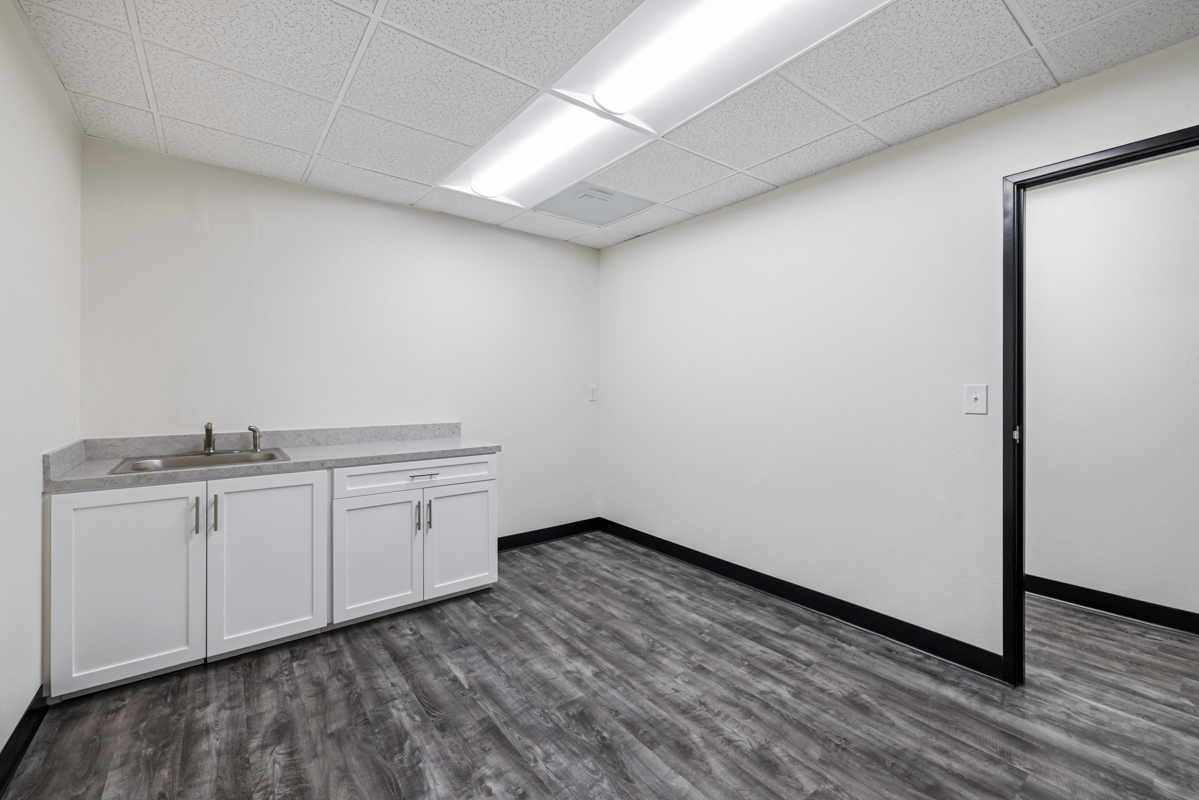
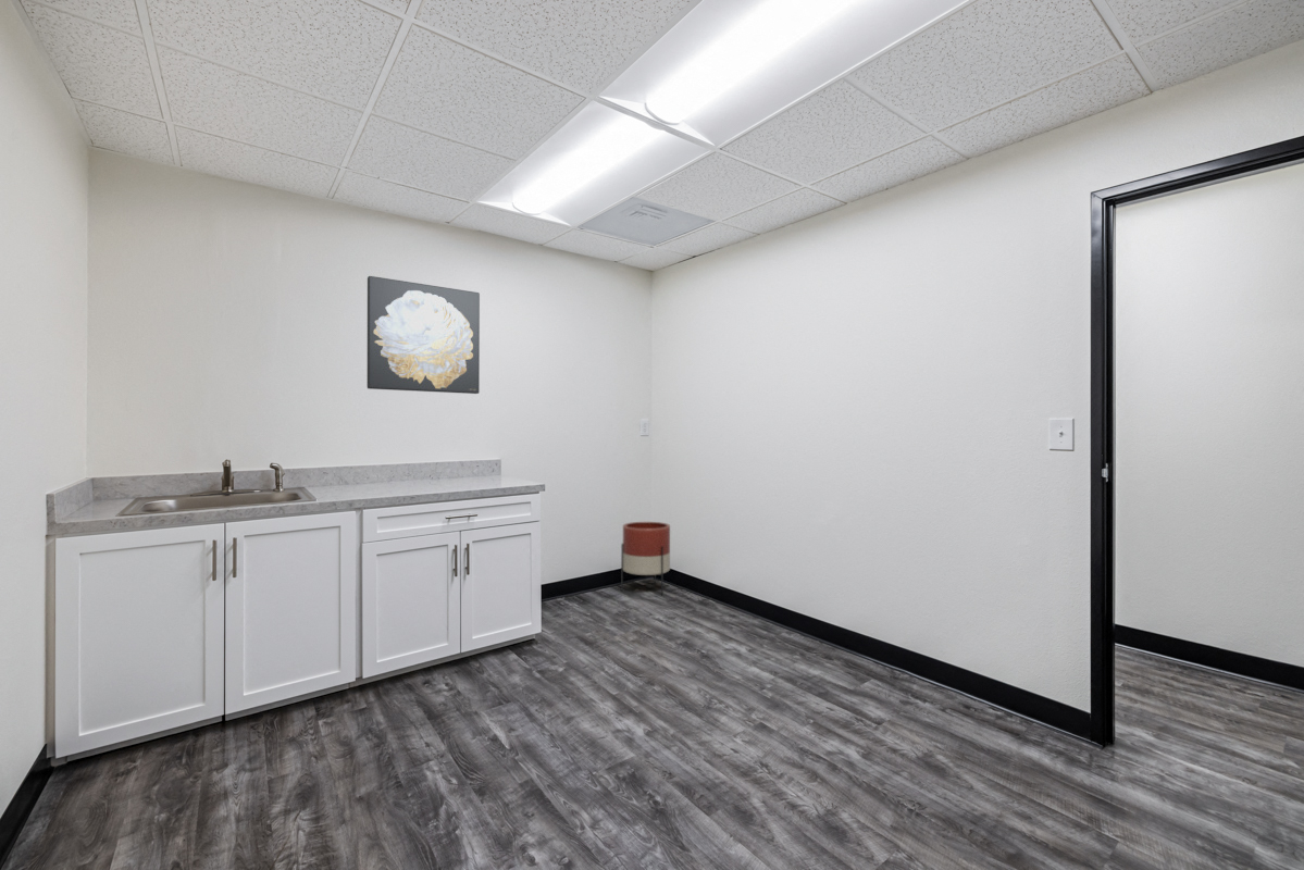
+ wall art [367,275,481,395]
+ planter [620,521,671,596]
